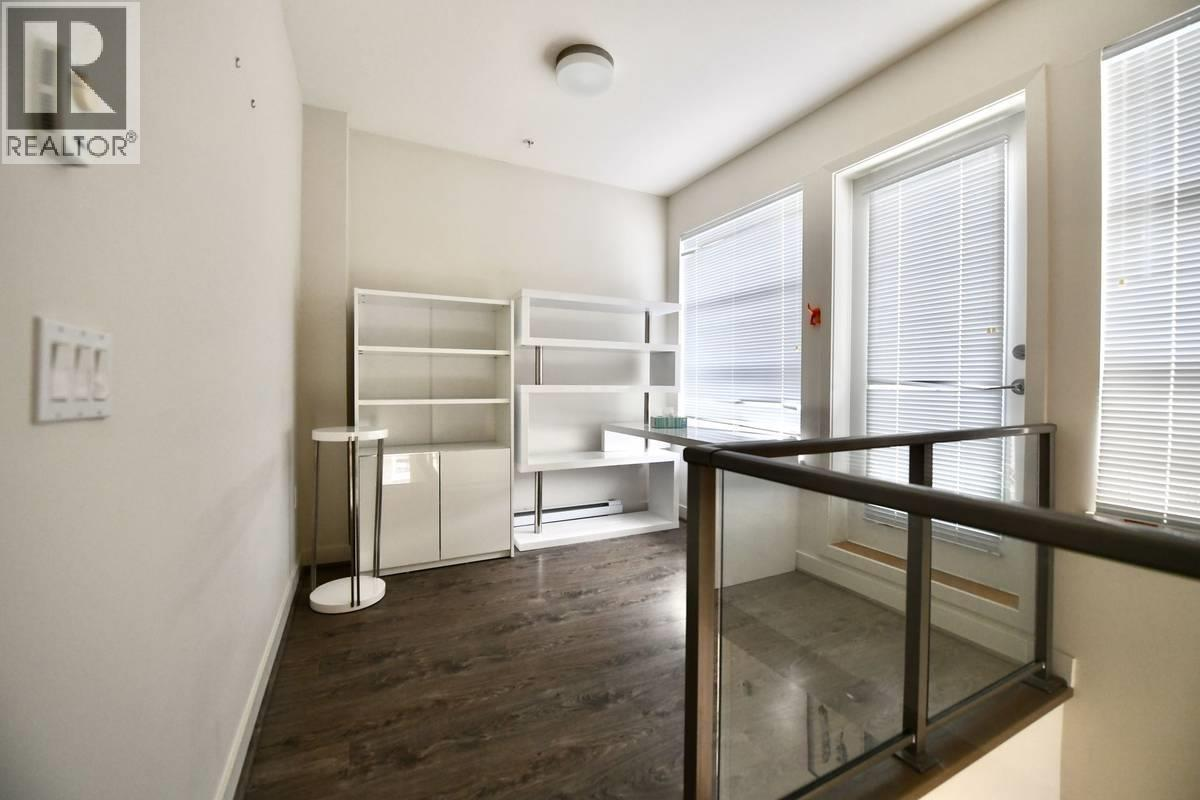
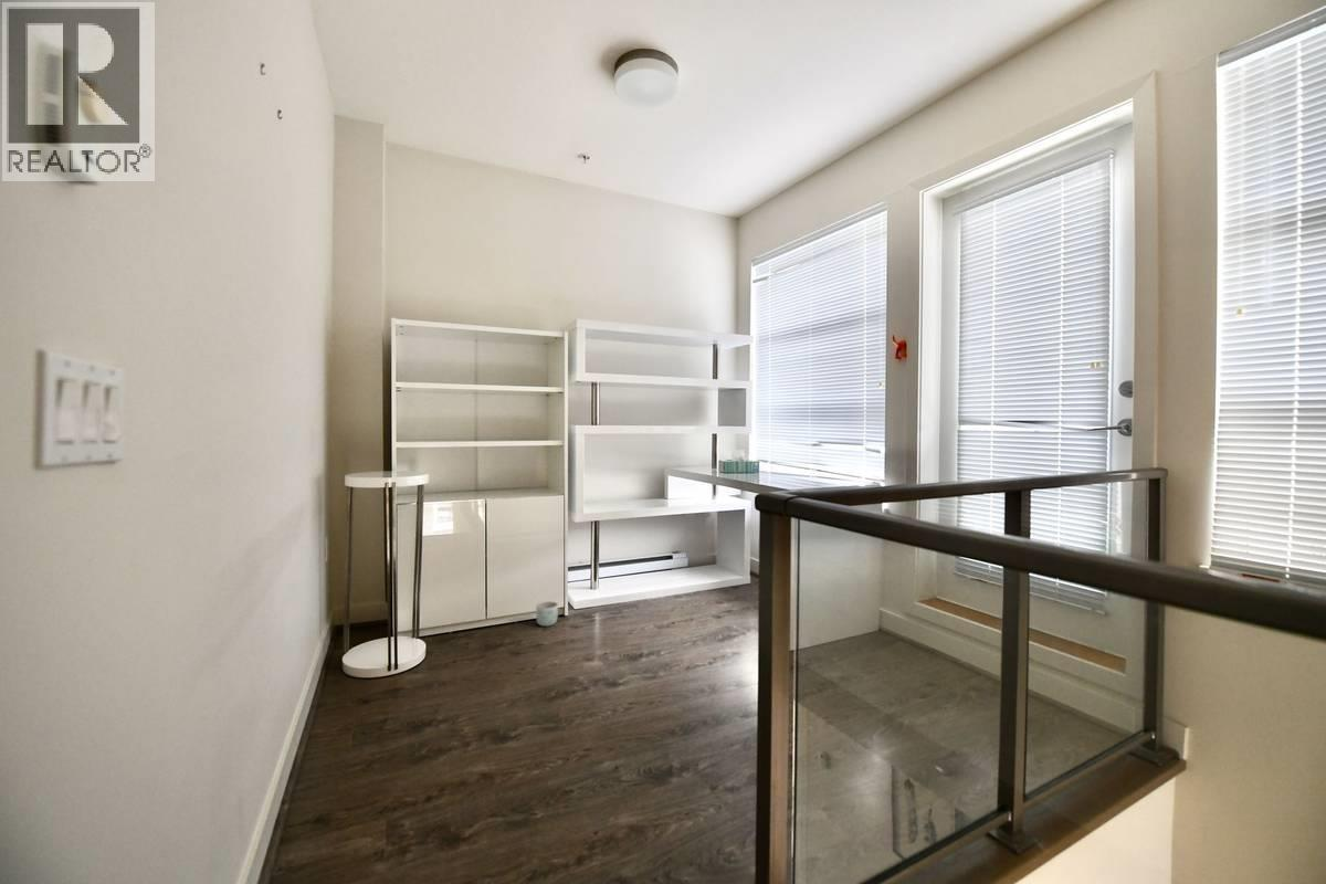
+ planter [535,600,559,628]
